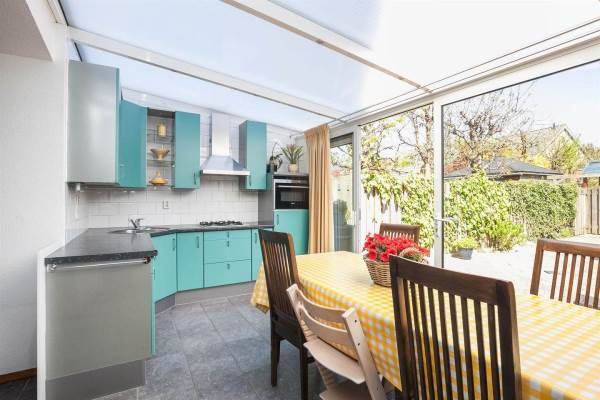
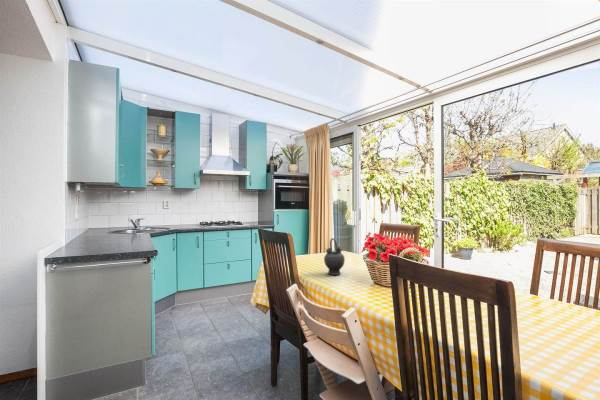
+ teapot [323,237,346,276]
